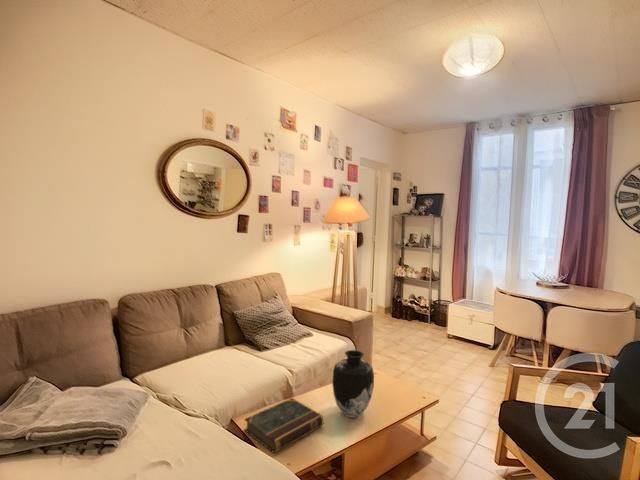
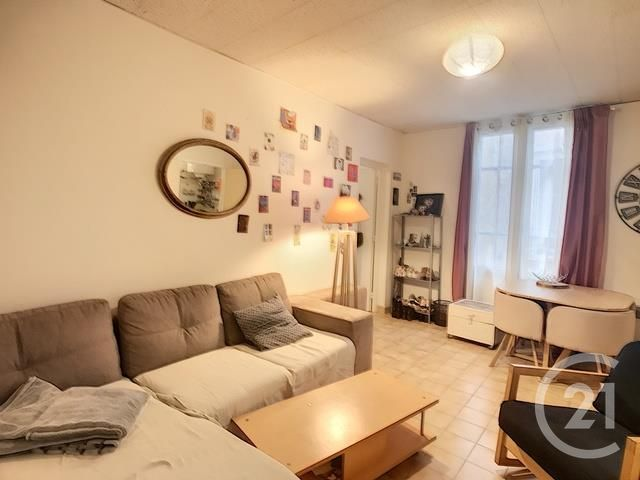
- book [243,397,325,454]
- vase [331,349,375,419]
